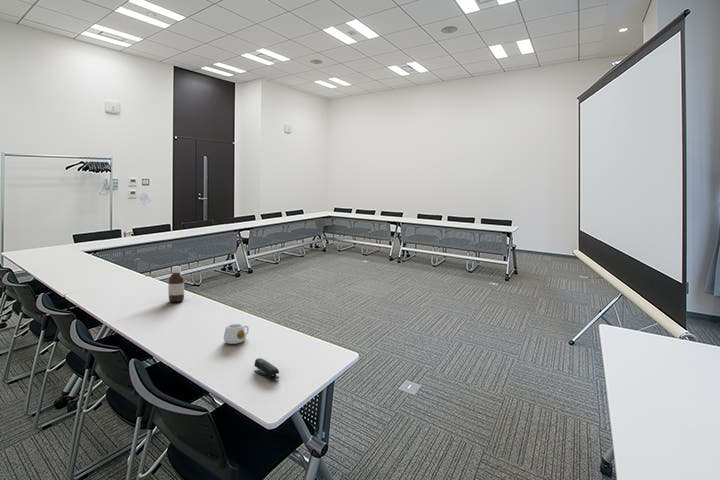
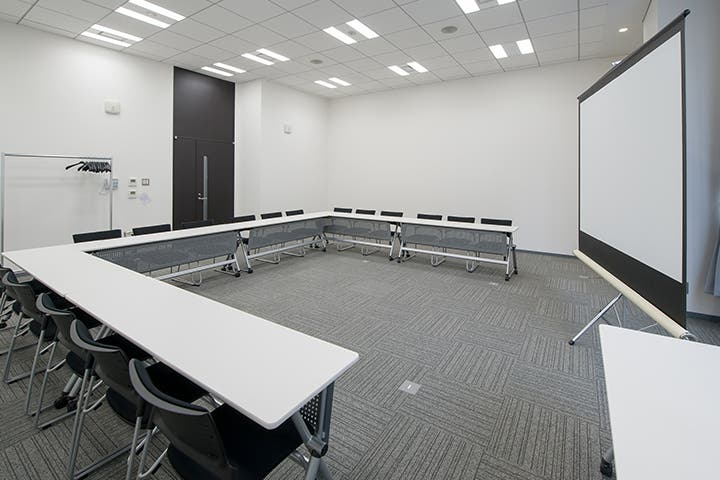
- mug [223,323,250,345]
- stapler [253,357,280,381]
- bottle [167,265,185,303]
